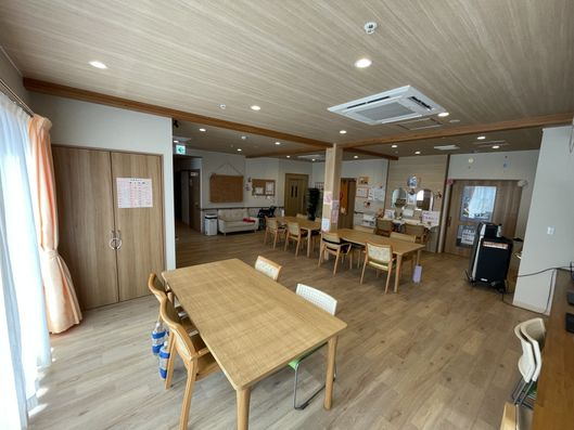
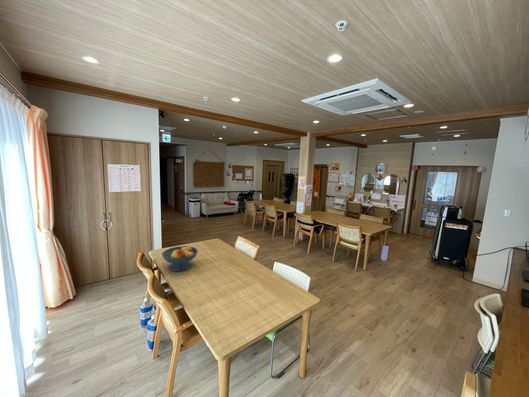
+ fruit bowl [161,245,199,272]
